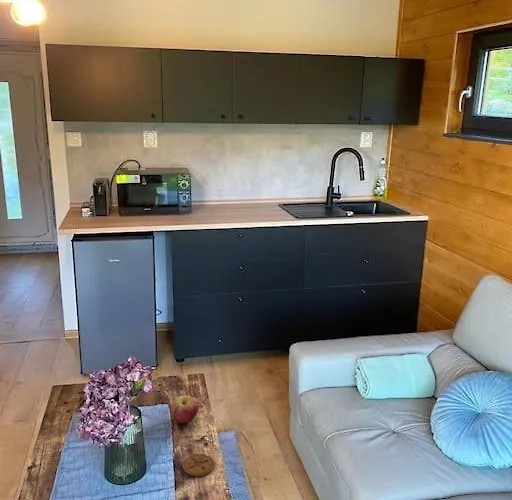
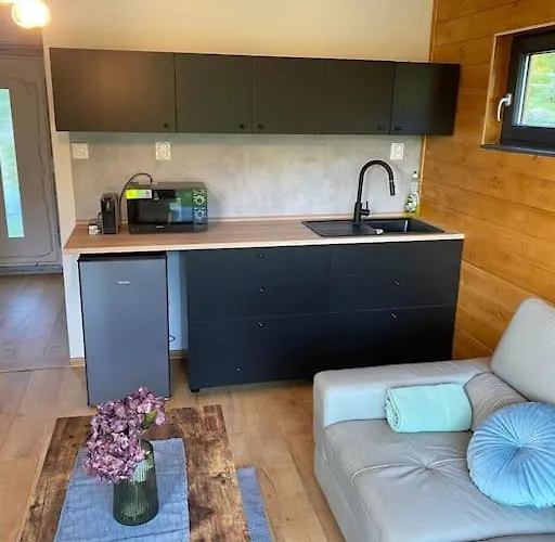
- apple [169,395,199,424]
- coaster [182,453,215,477]
